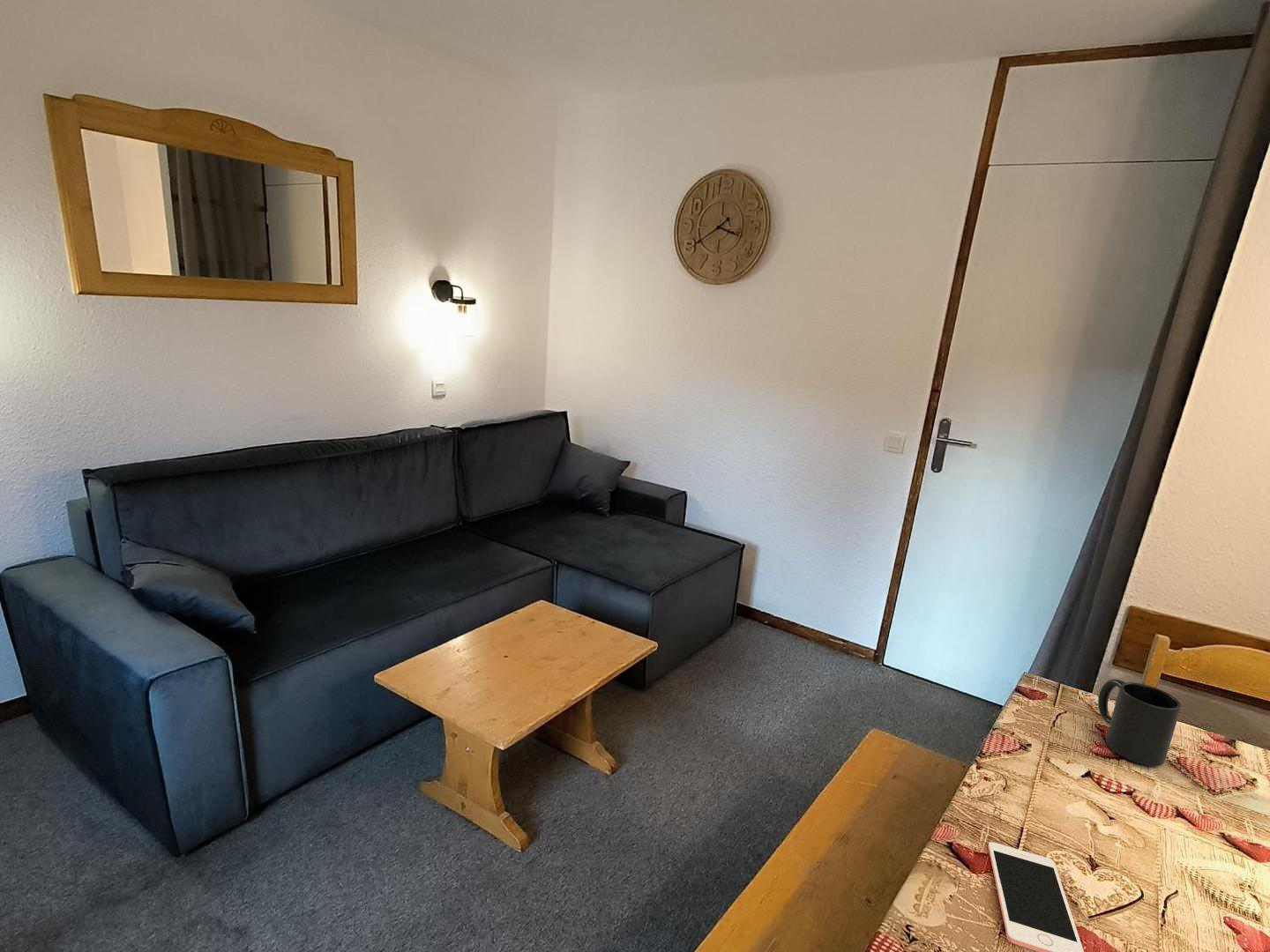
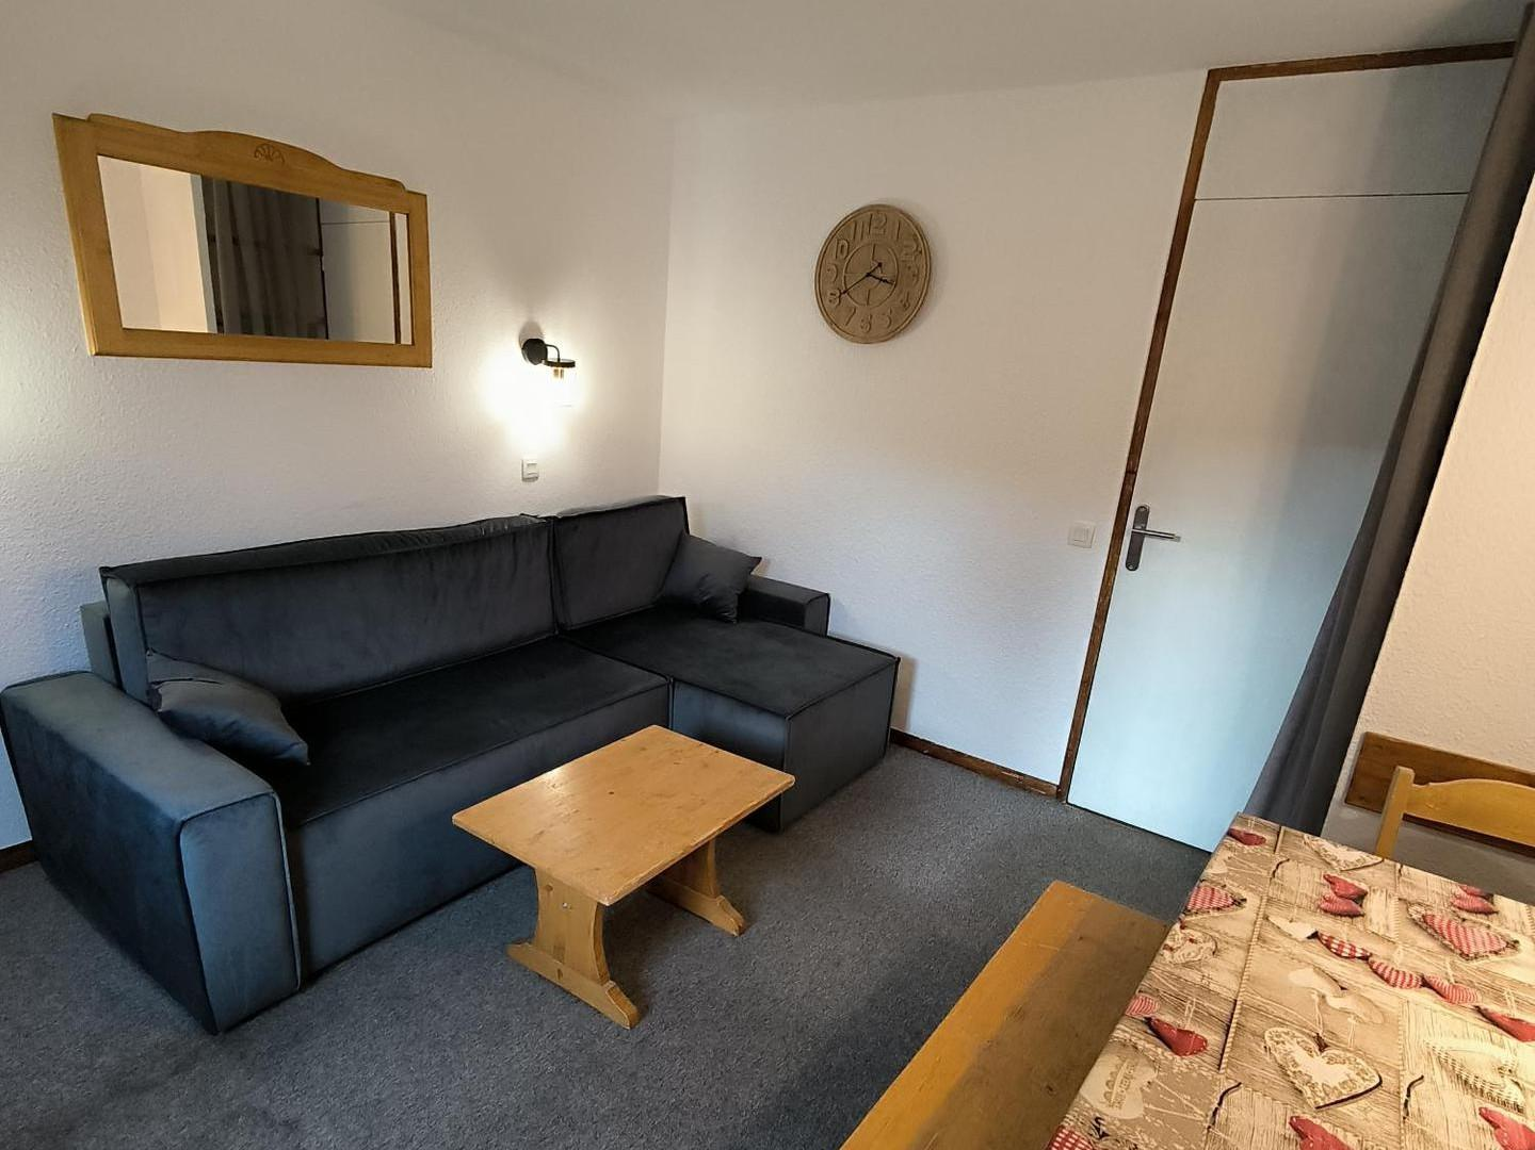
- mug [1097,679,1182,767]
- cell phone [987,841,1085,952]
